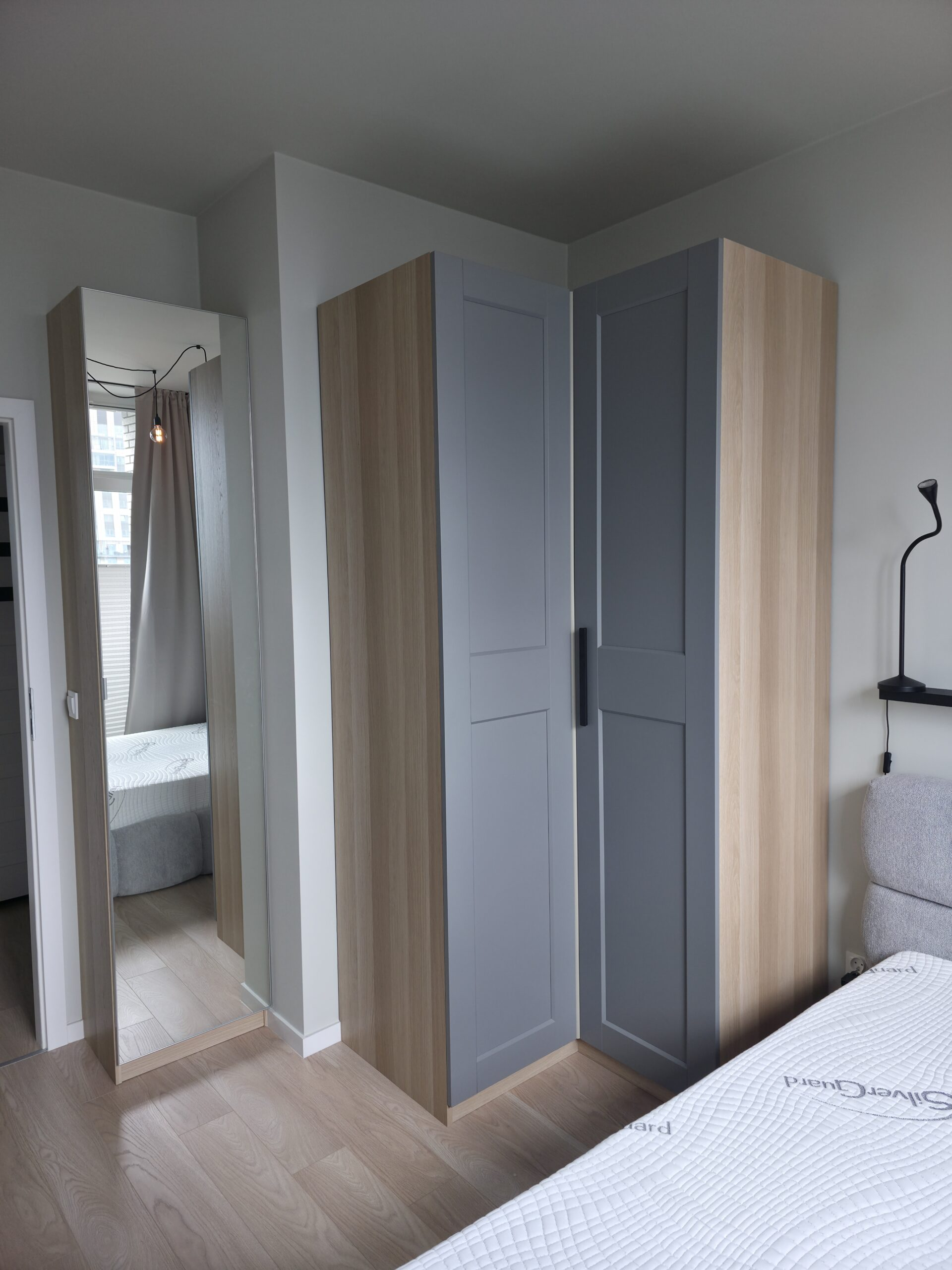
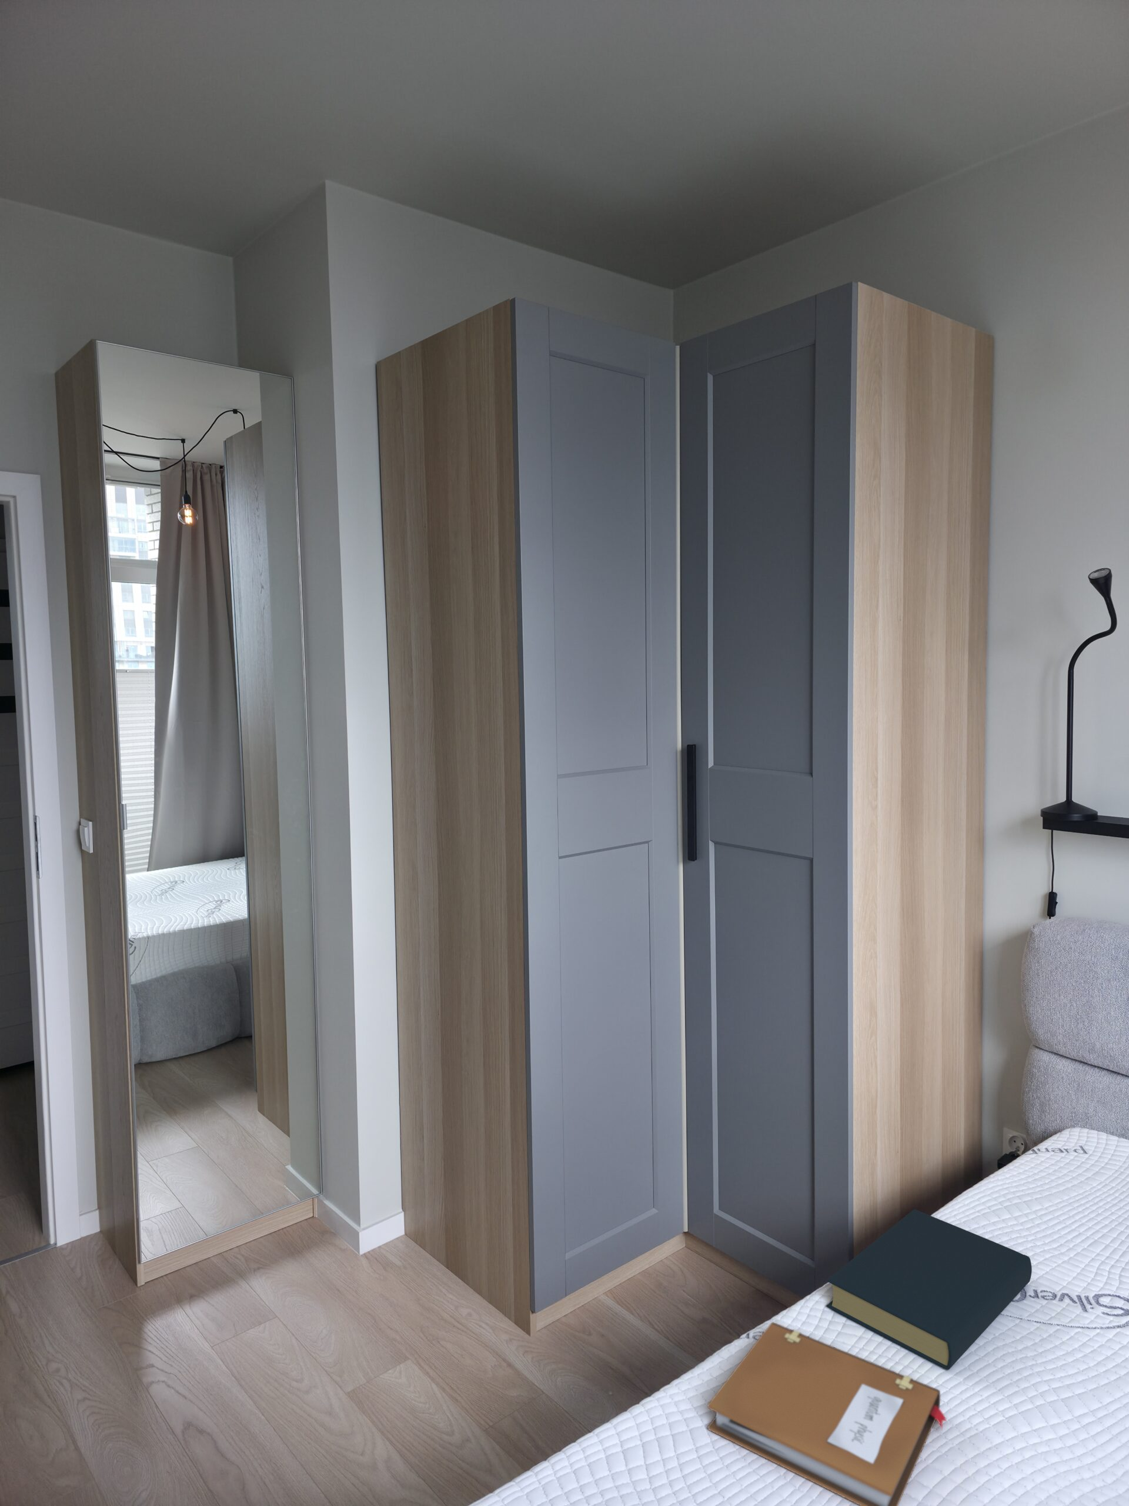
+ hardback book [827,1208,1033,1370]
+ notebook [707,1321,948,1506]
